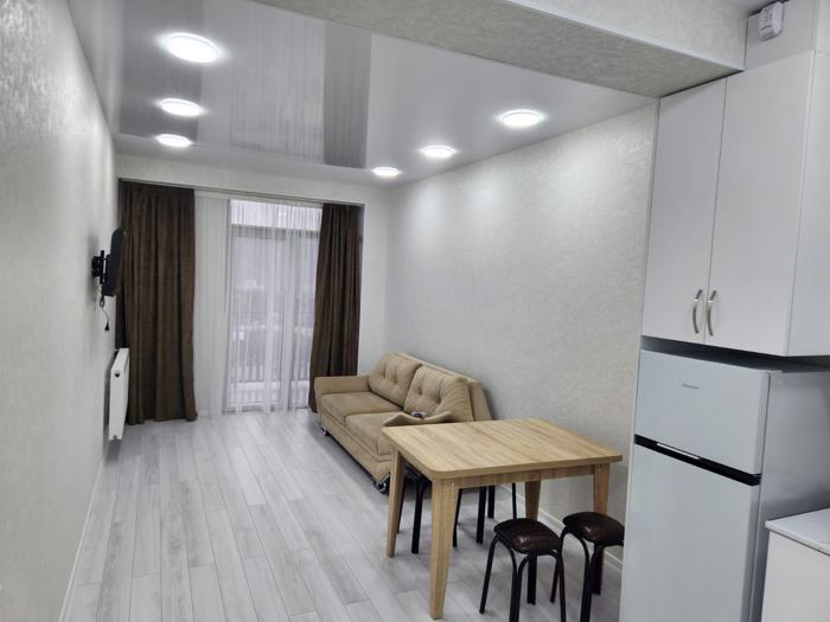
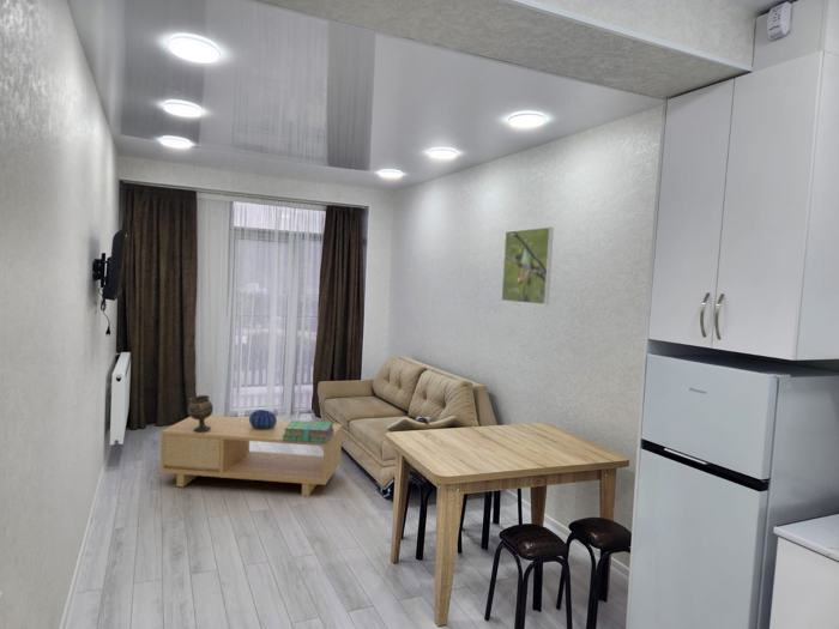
+ coffee table [159,415,344,497]
+ stack of books [282,419,334,443]
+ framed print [500,226,555,306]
+ decorative bowl [248,409,278,429]
+ goblet [187,394,215,433]
